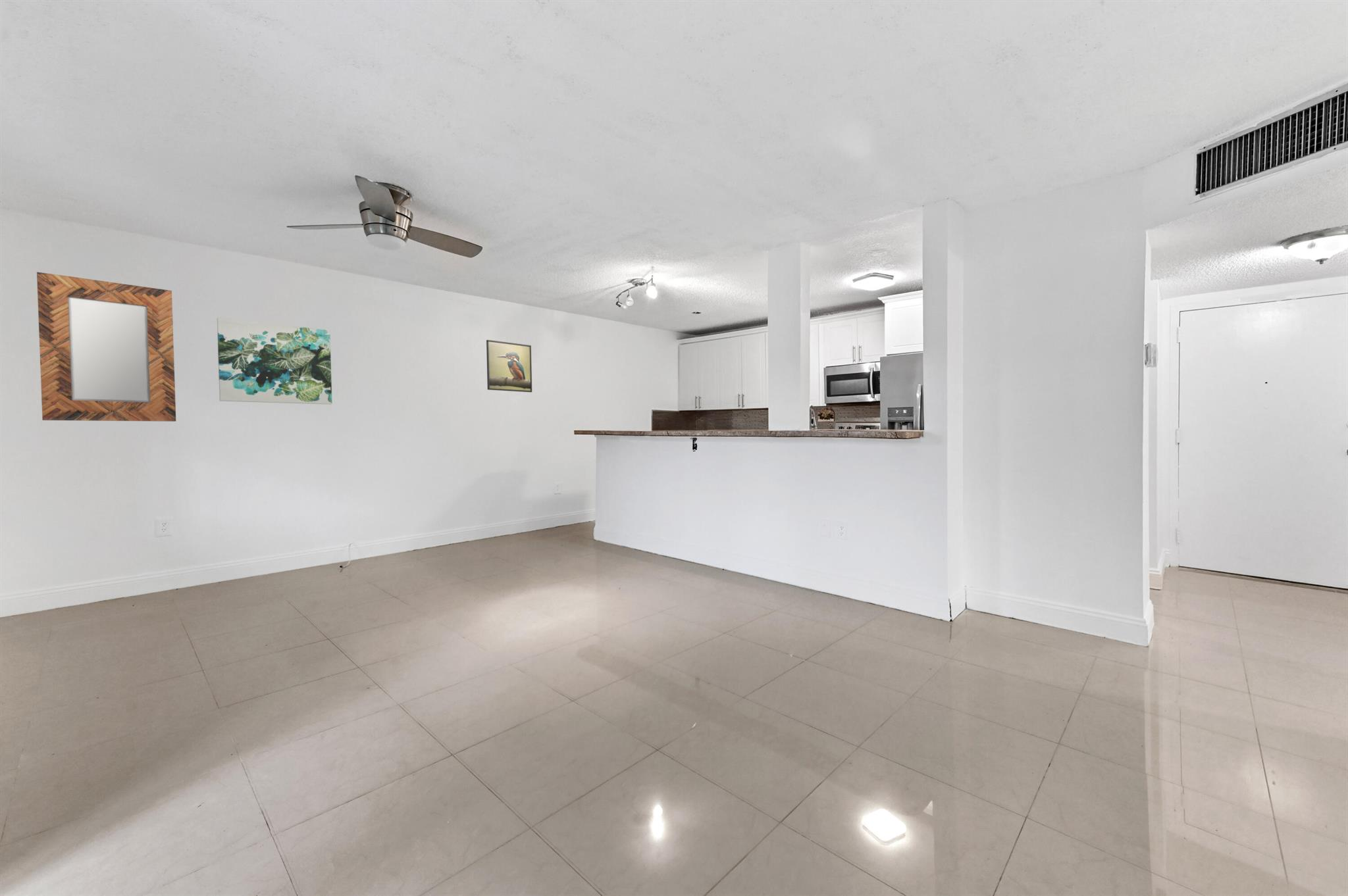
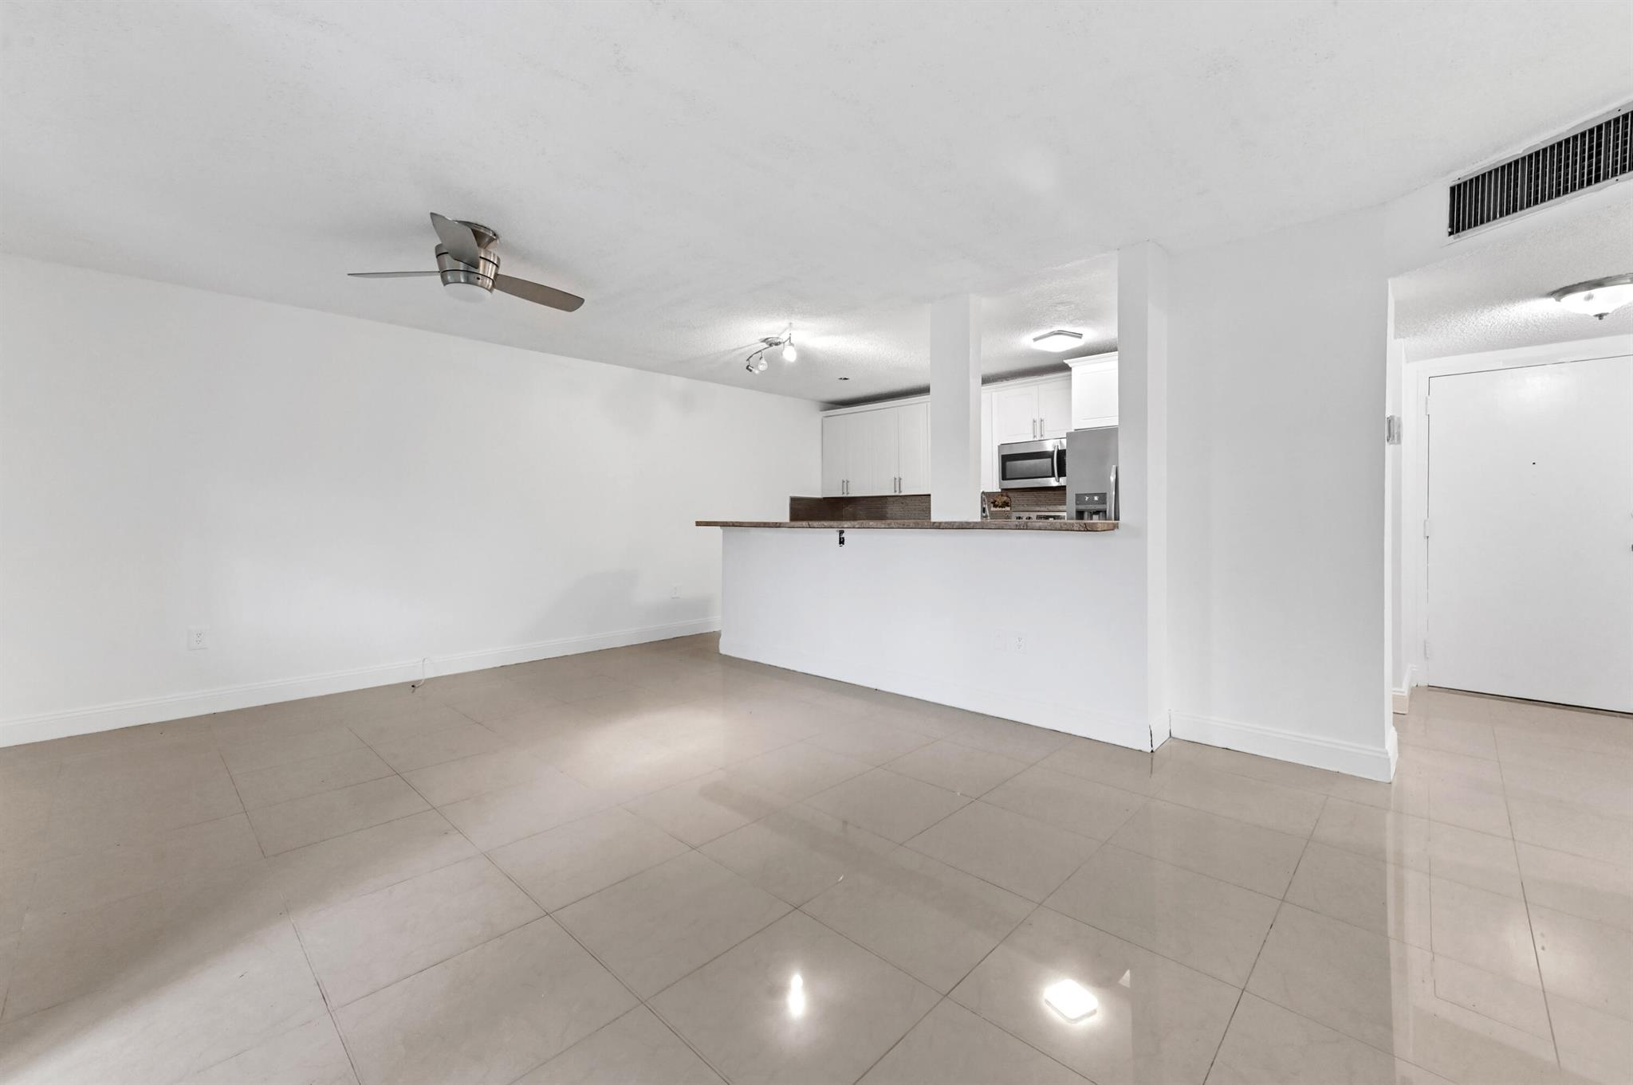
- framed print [486,339,532,393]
- wall art [217,316,333,405]
- home mirror [36,271,176,422]
